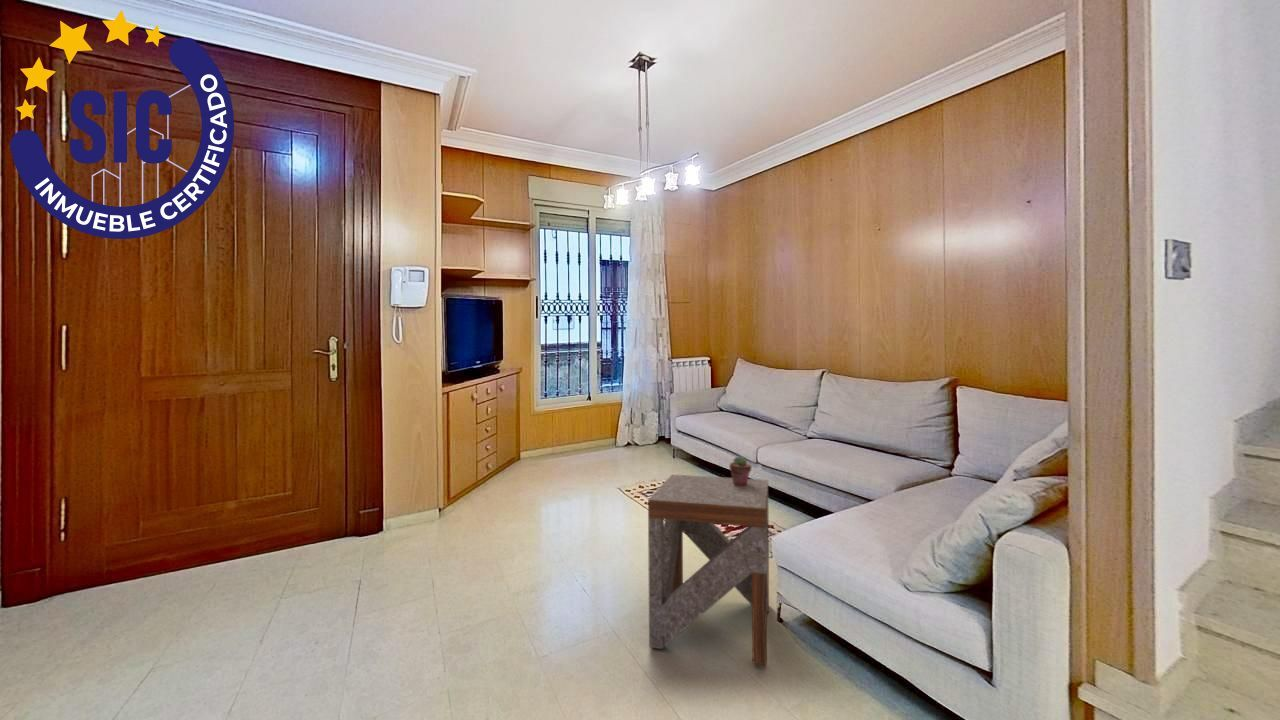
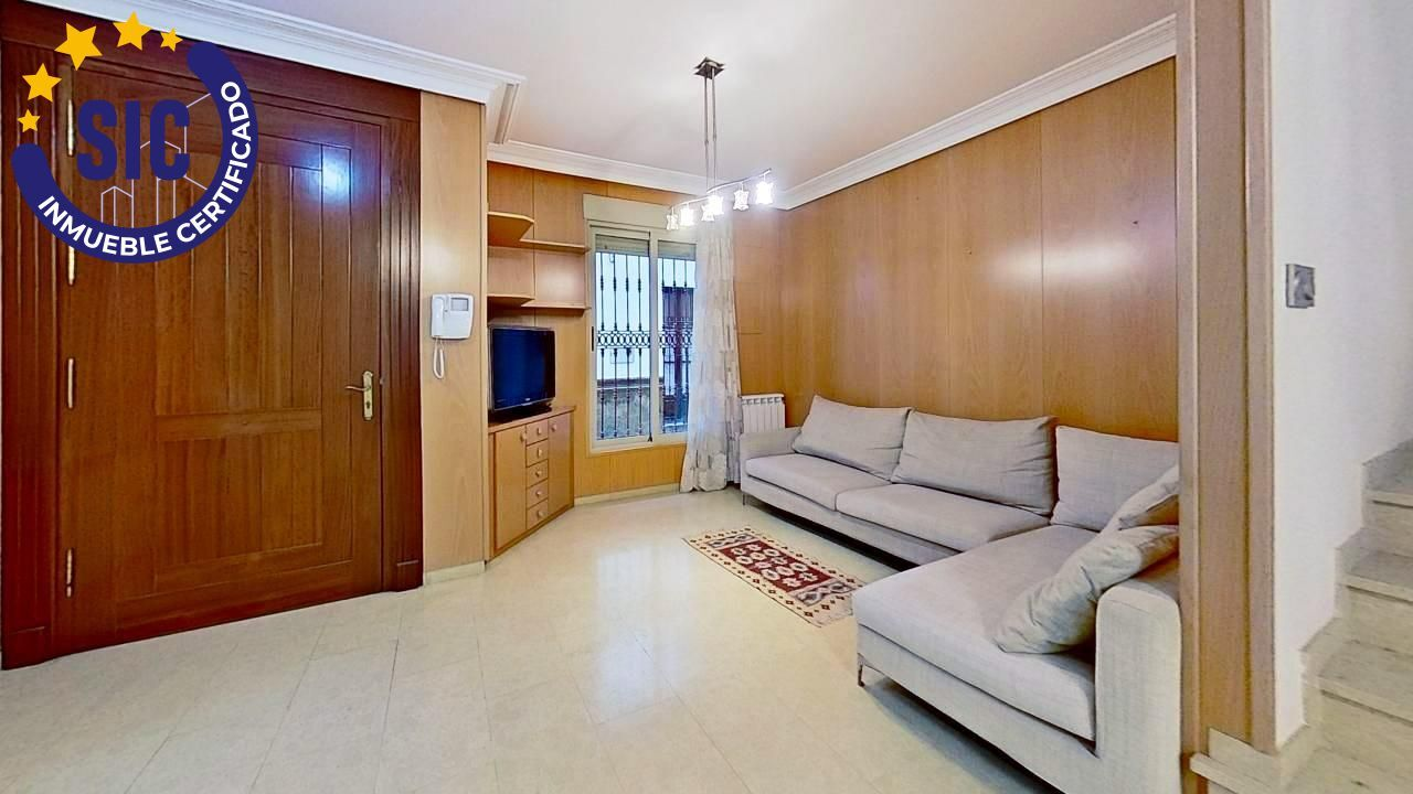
- potted succulent [729,455,753,486]
- side table [647,473,770,667]
